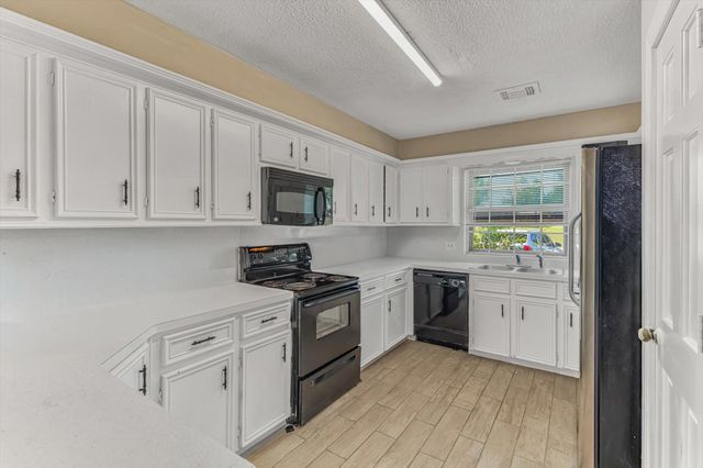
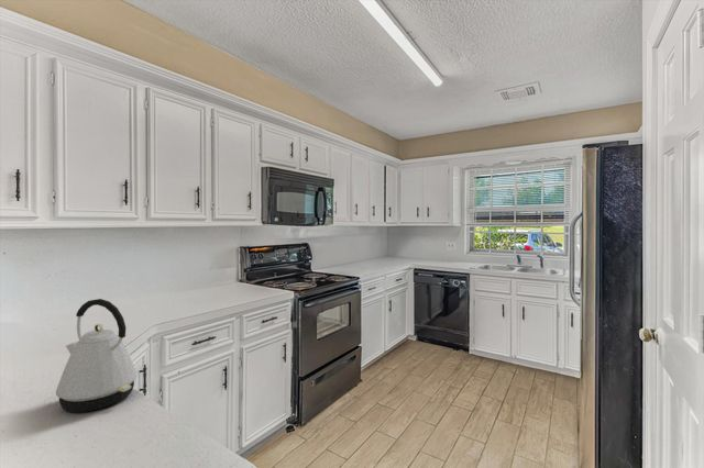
+ kettle [55,298,138,413]
